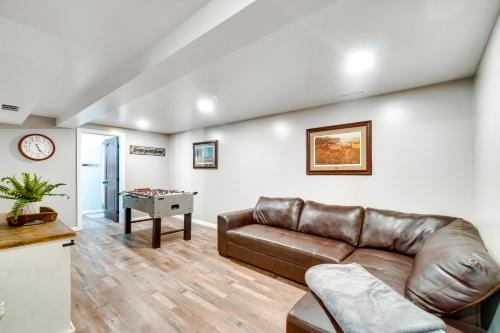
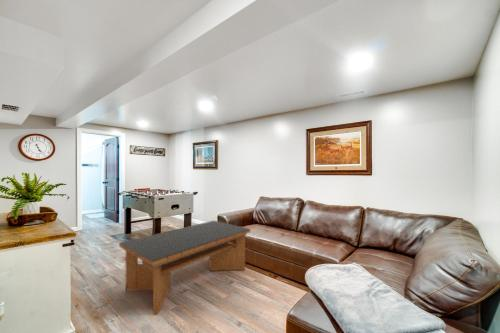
+ coffee table [118,220,251,316]
